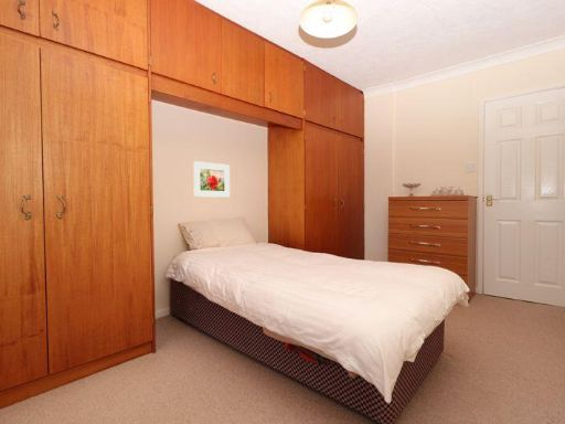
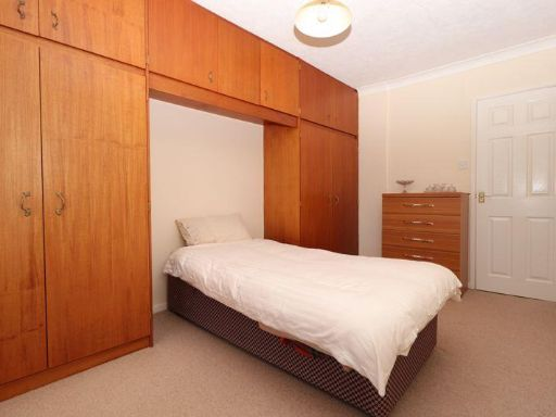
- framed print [192,160,231,199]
